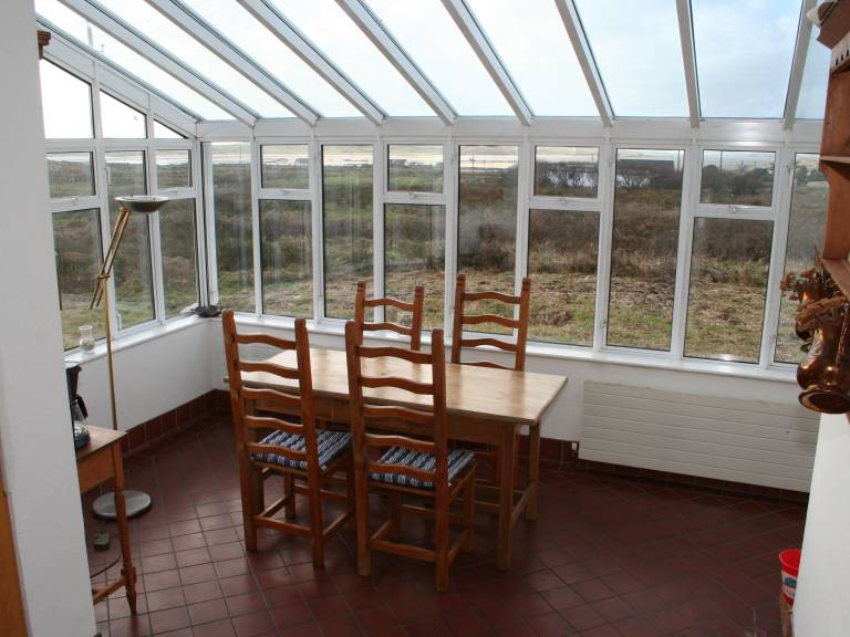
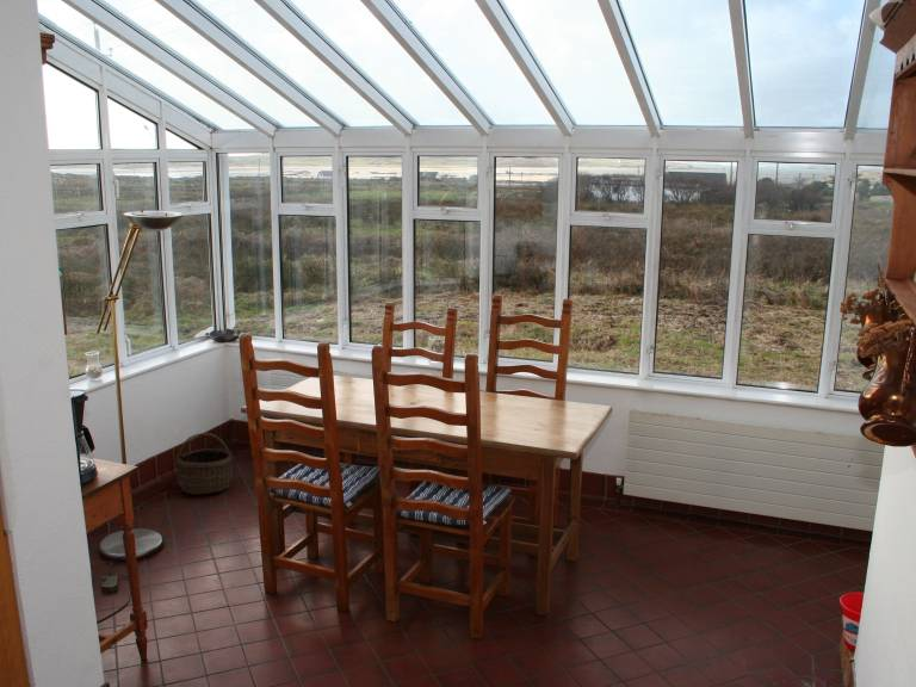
+ wicker basket [175,432,234,496]
